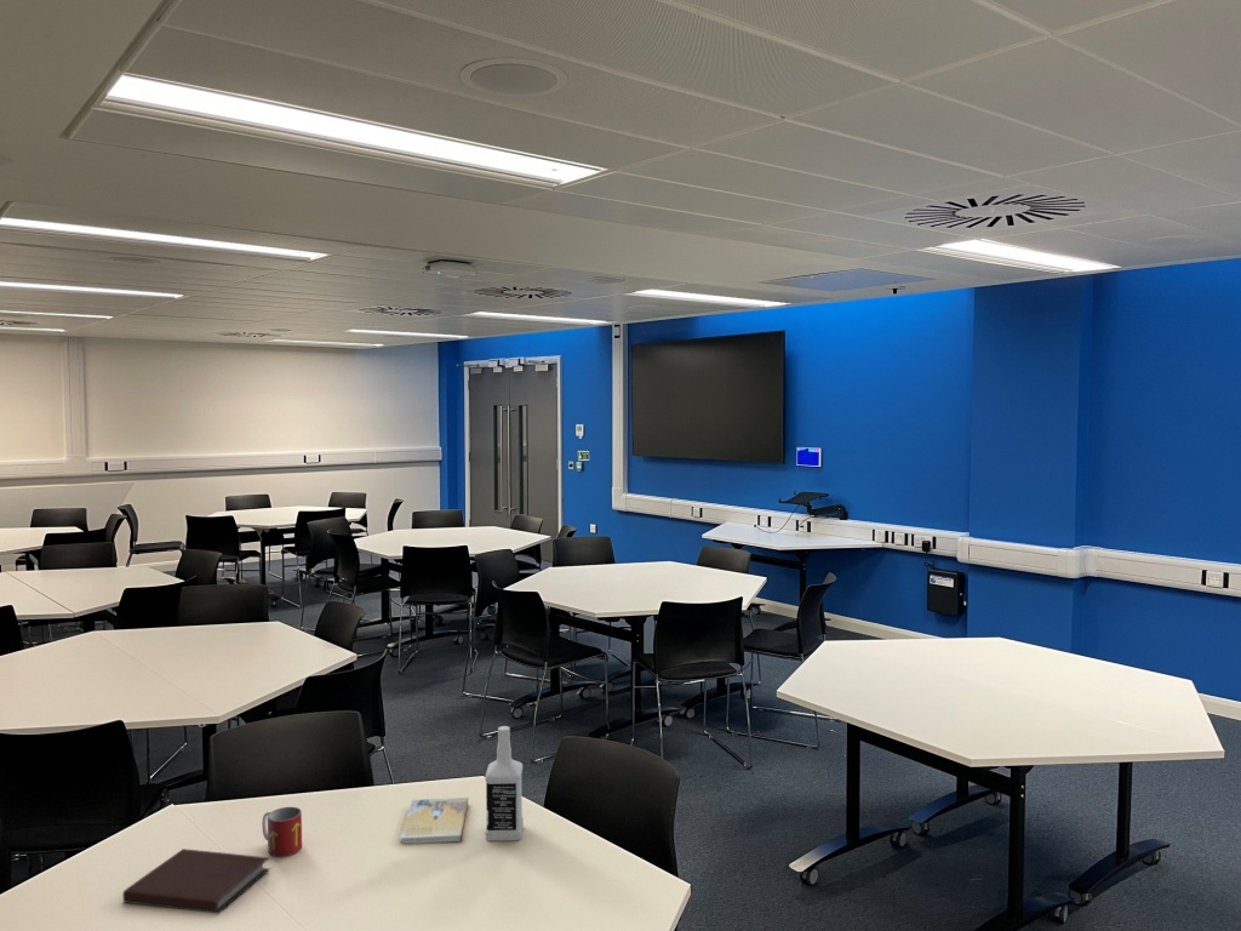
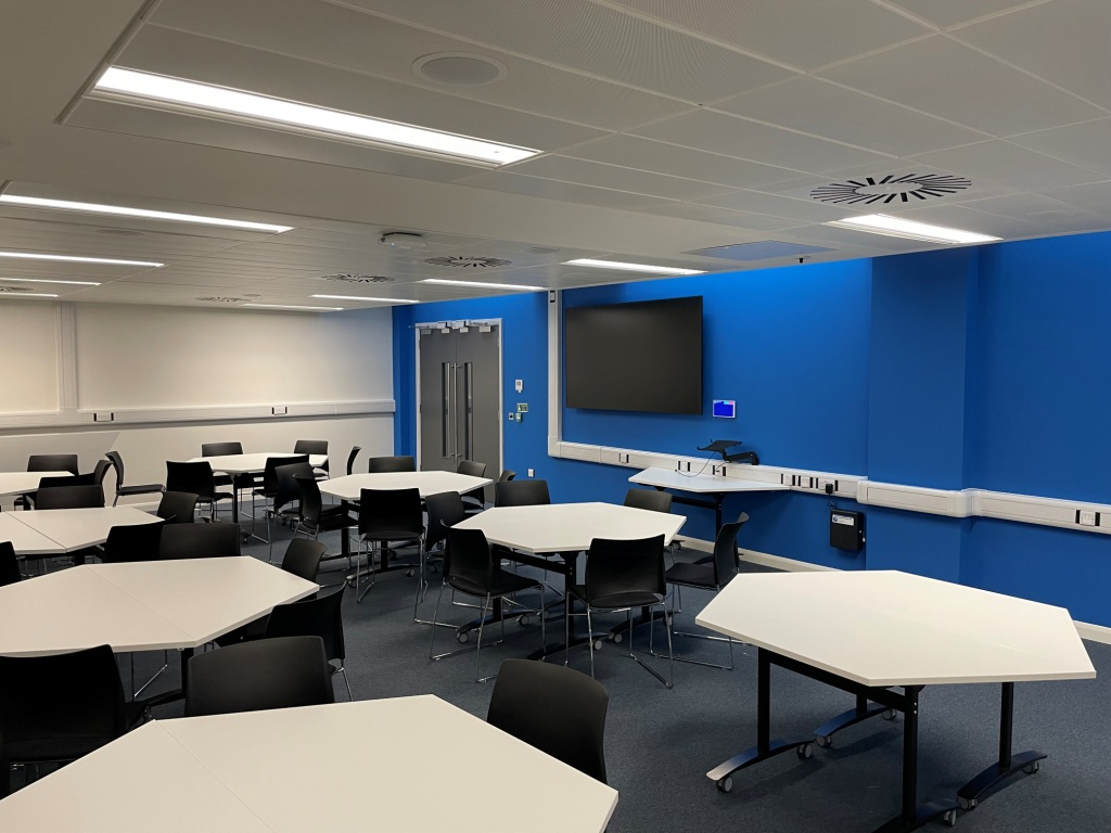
- book [399,796,469,845]
- mug [261,806,303,858]
- notebook [121,847,270,914]
- vodka [484,725,525,843]
